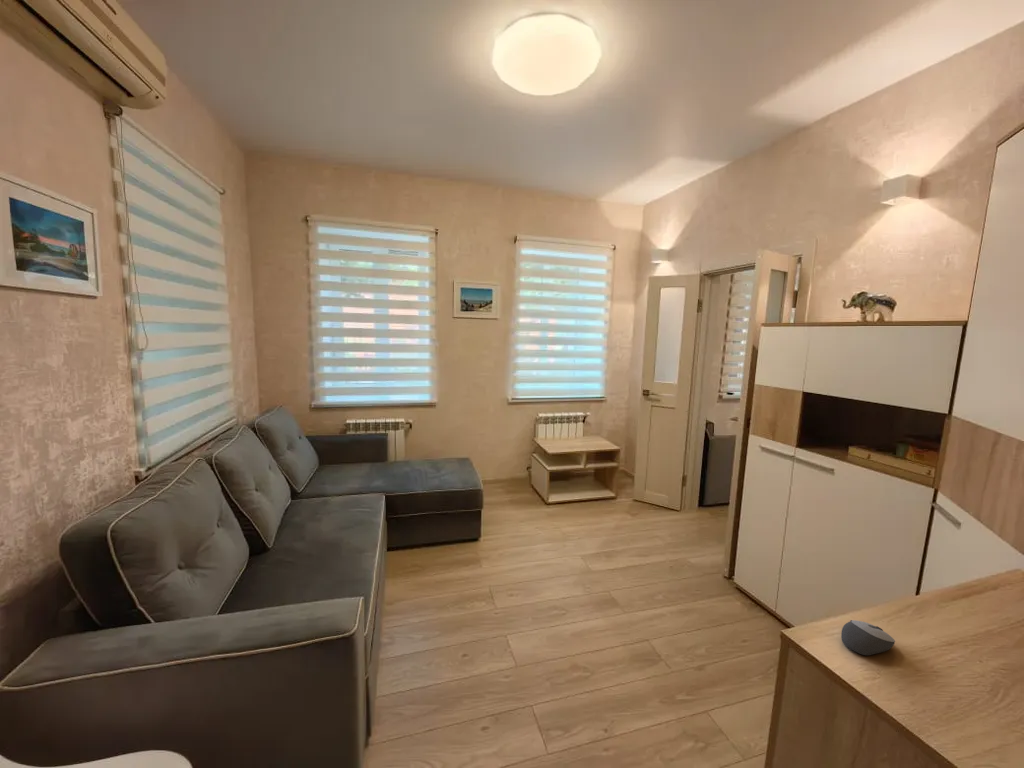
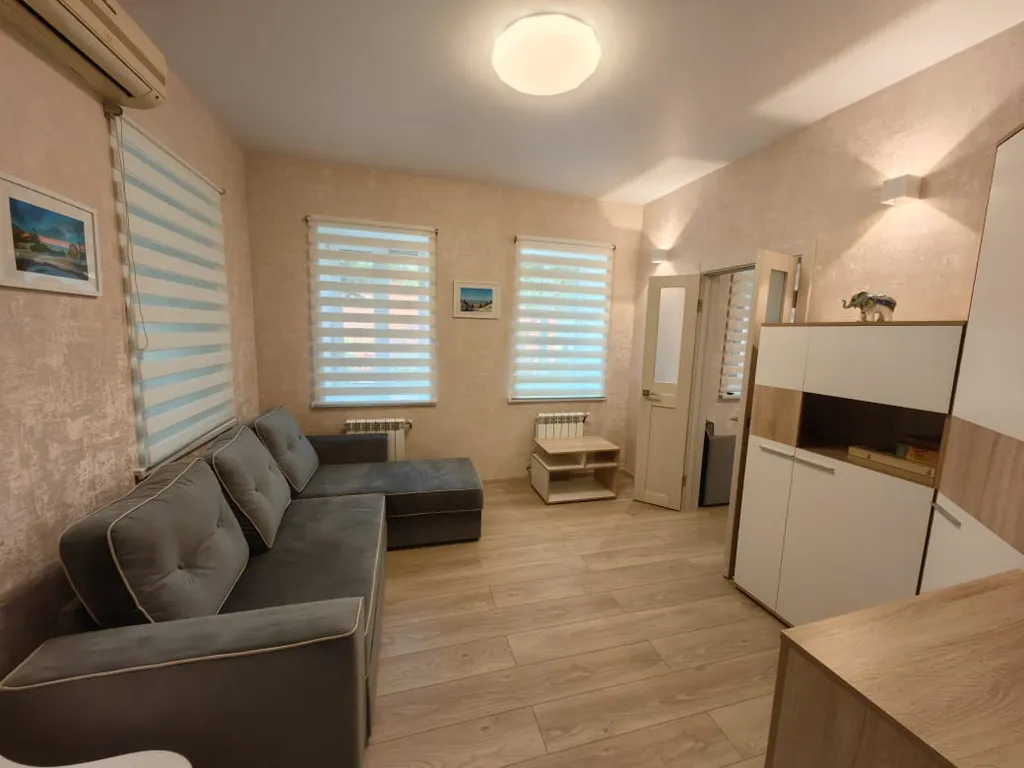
- computer mouse [840,619,896,656]
